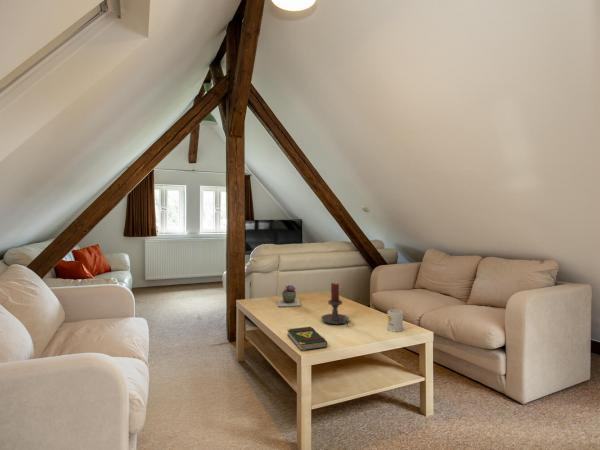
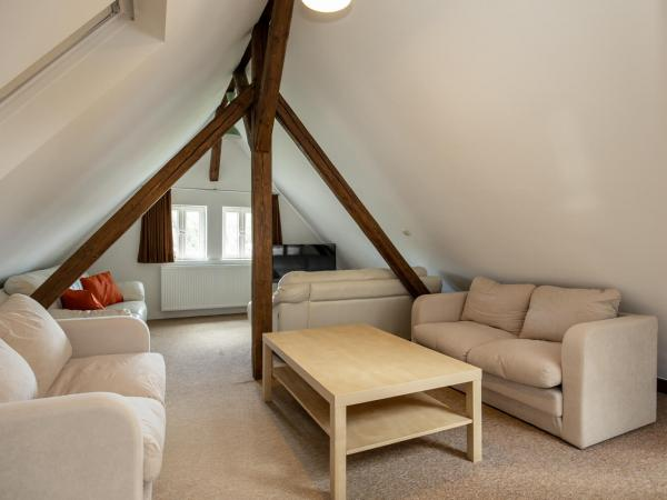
- book [286,326,328,352]
- succulent plant [276,284,302,308]
- mug [386,308,404,333]
- candle holder [320,282,350,325]
